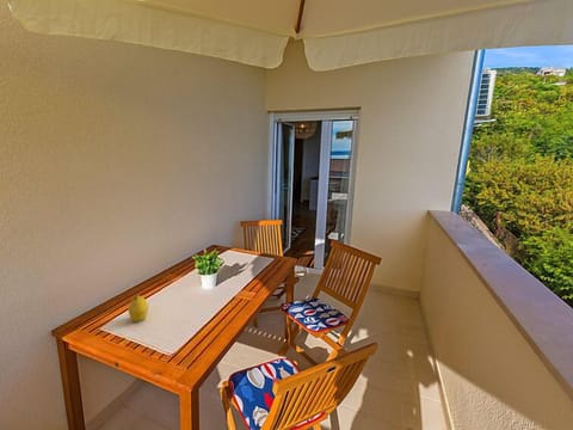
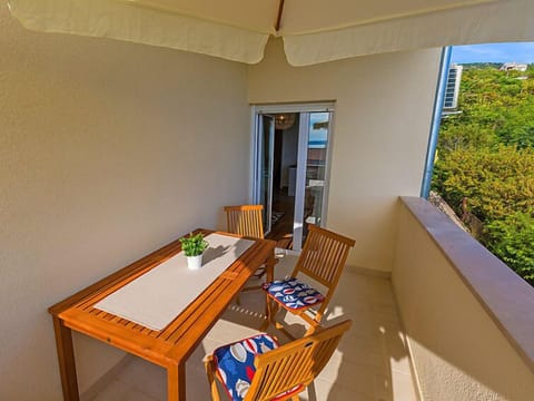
- fruit [128,295,149,322]
